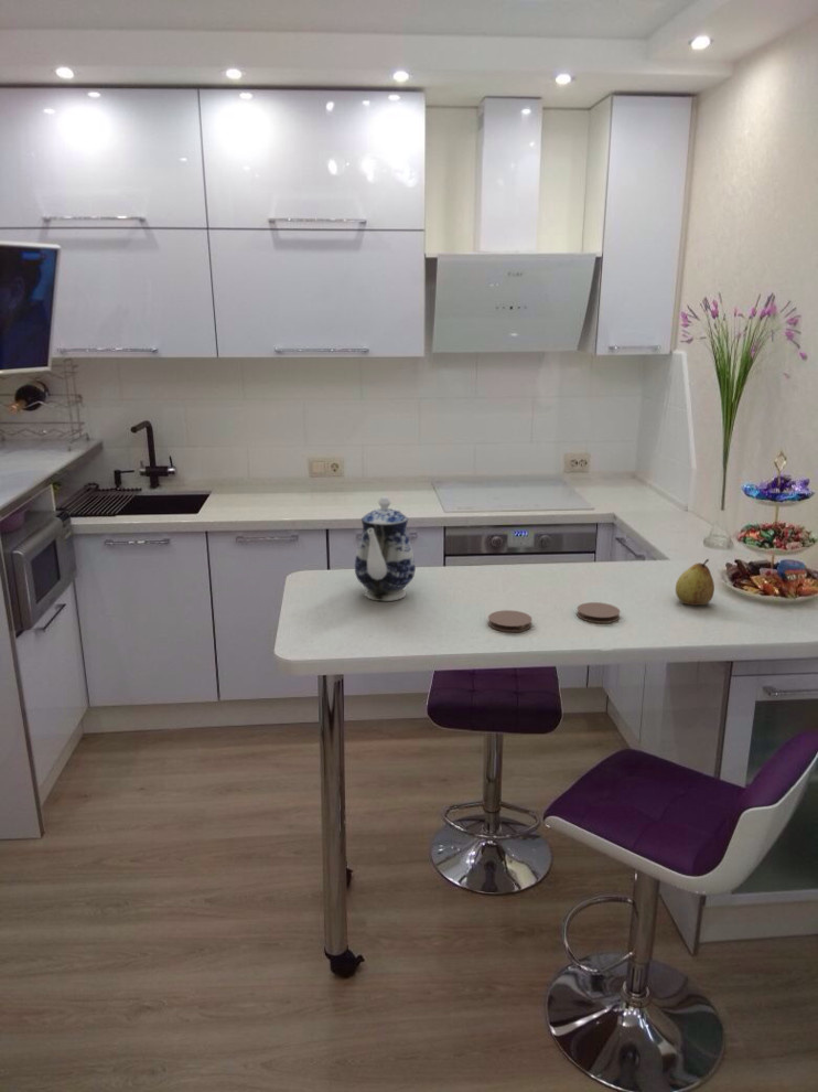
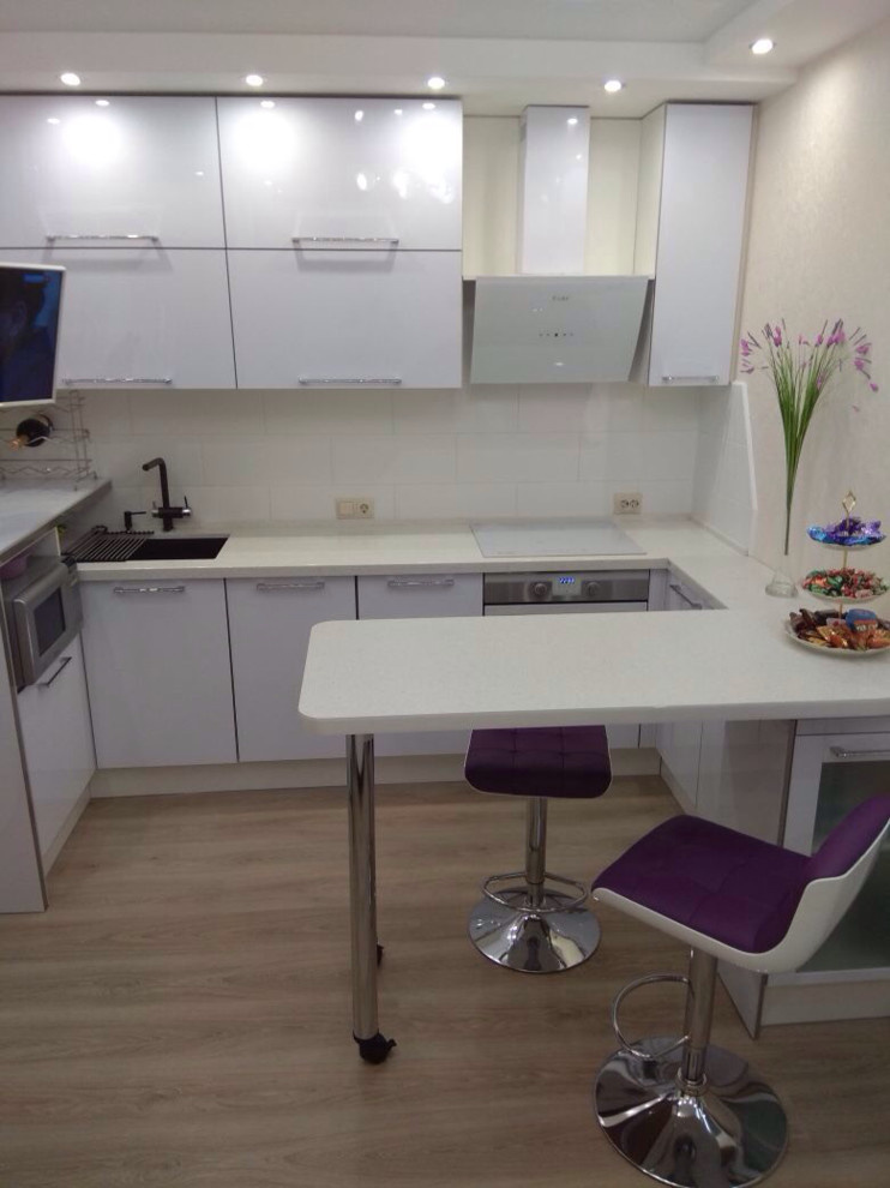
- fruit [675,558,715,607]
- coaster [487,609,534,633]
- coaster [575,601,622,624]
- teapot [354,495,417,602]
